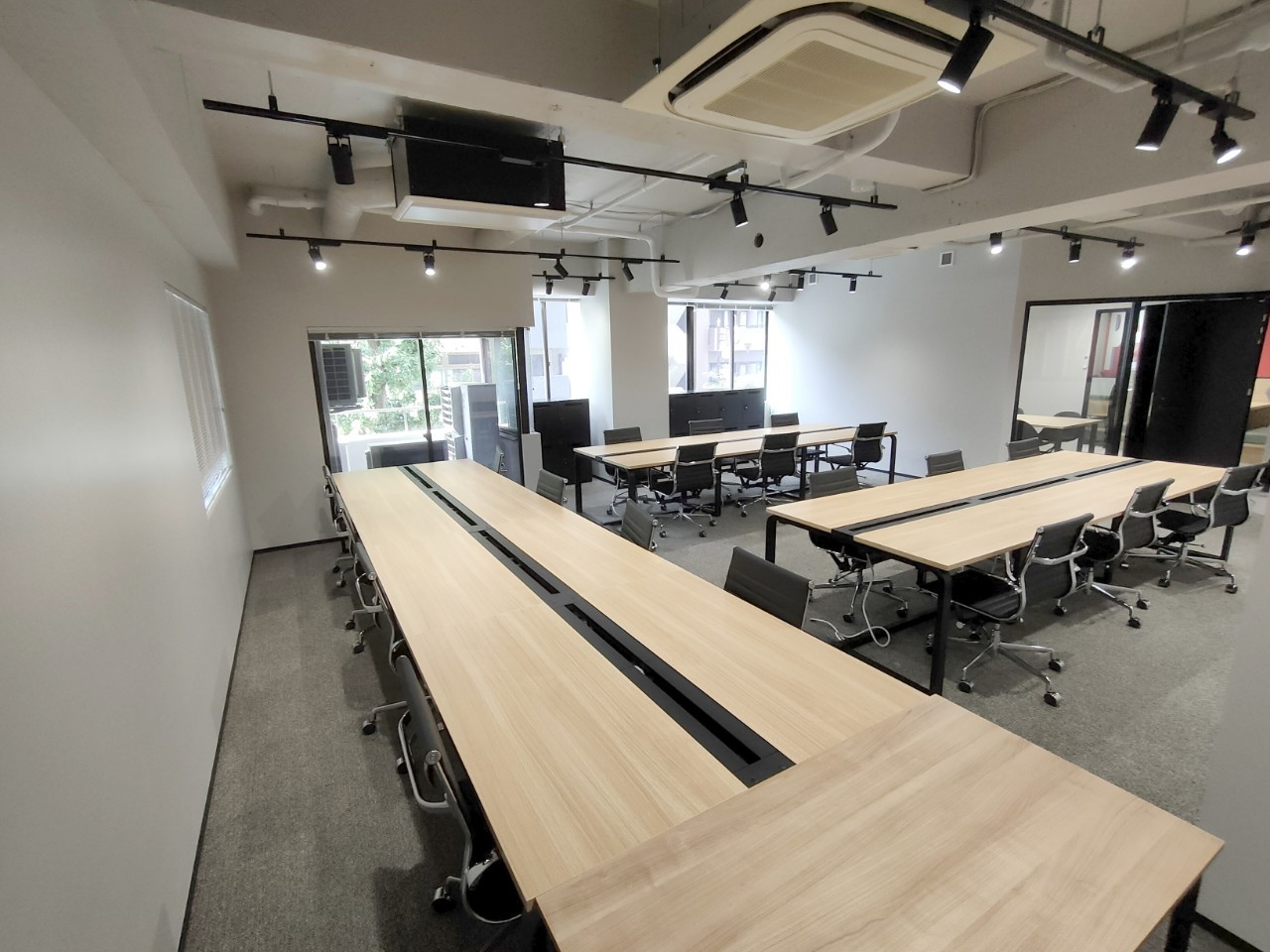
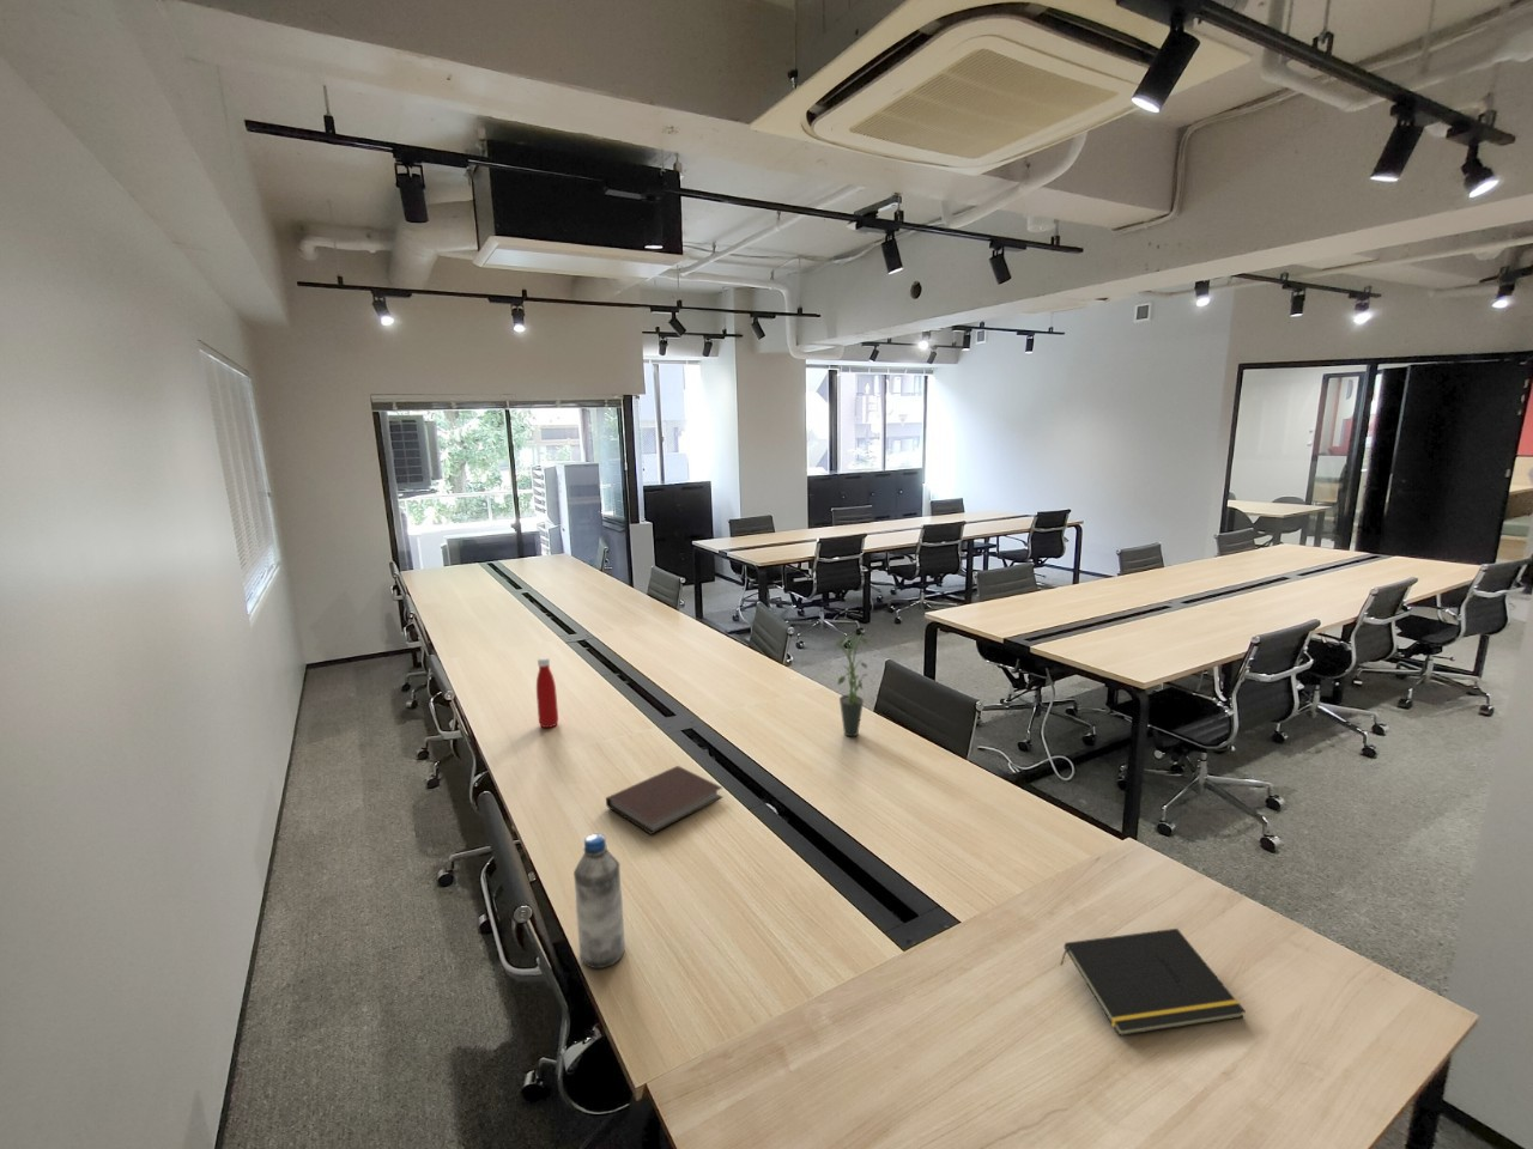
+ notebook [605,765,723,835]
+ potted plant [834,632,875,737]
+ water bottle [572,833,626,969]
+ bottle [536,655,559,729]
+ notepad [1059,928,1247,1038]
